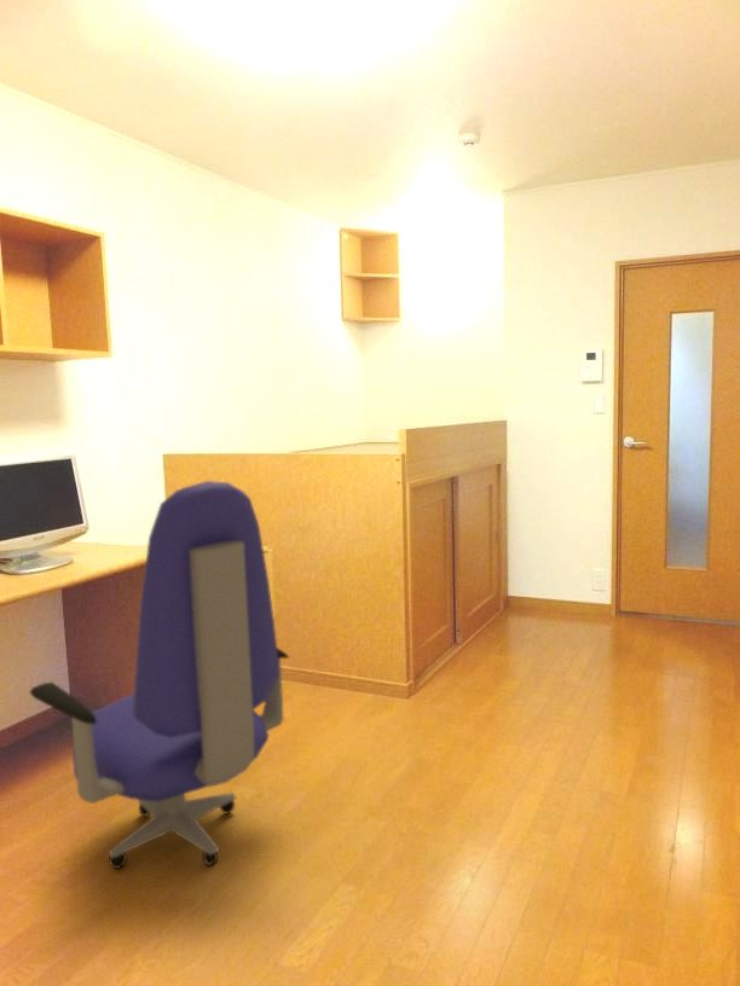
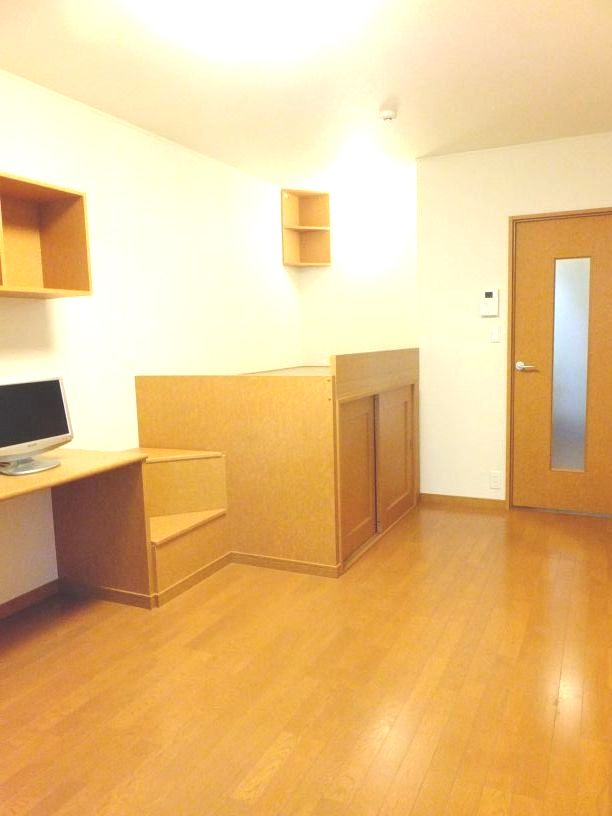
- office chair [29,480,290,870]
